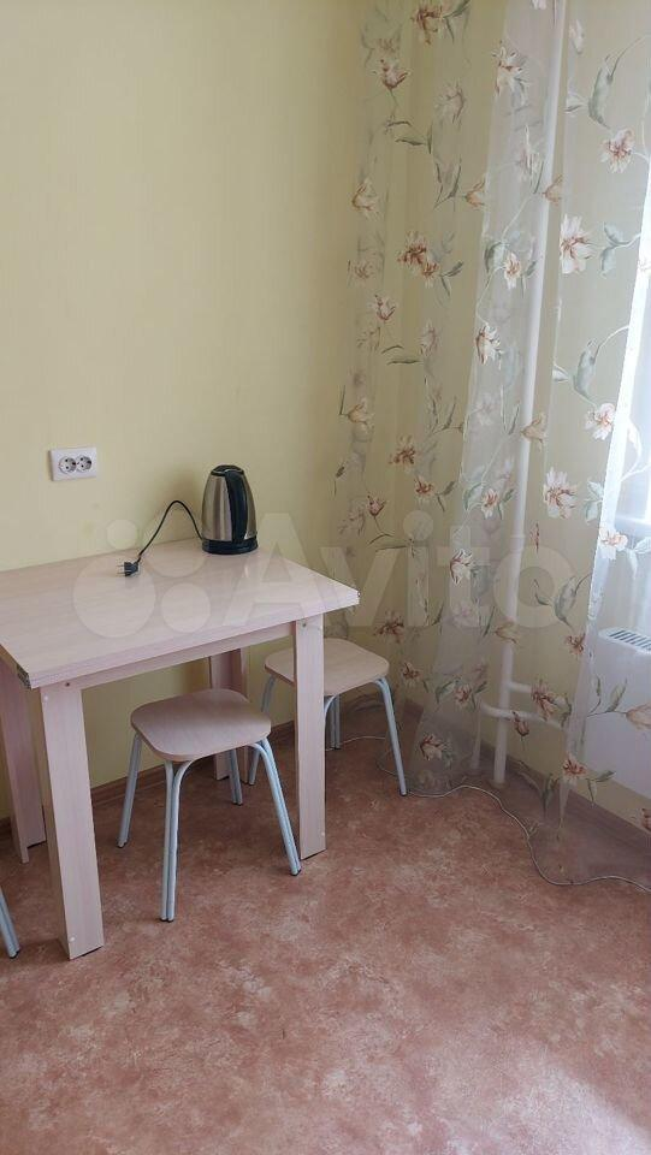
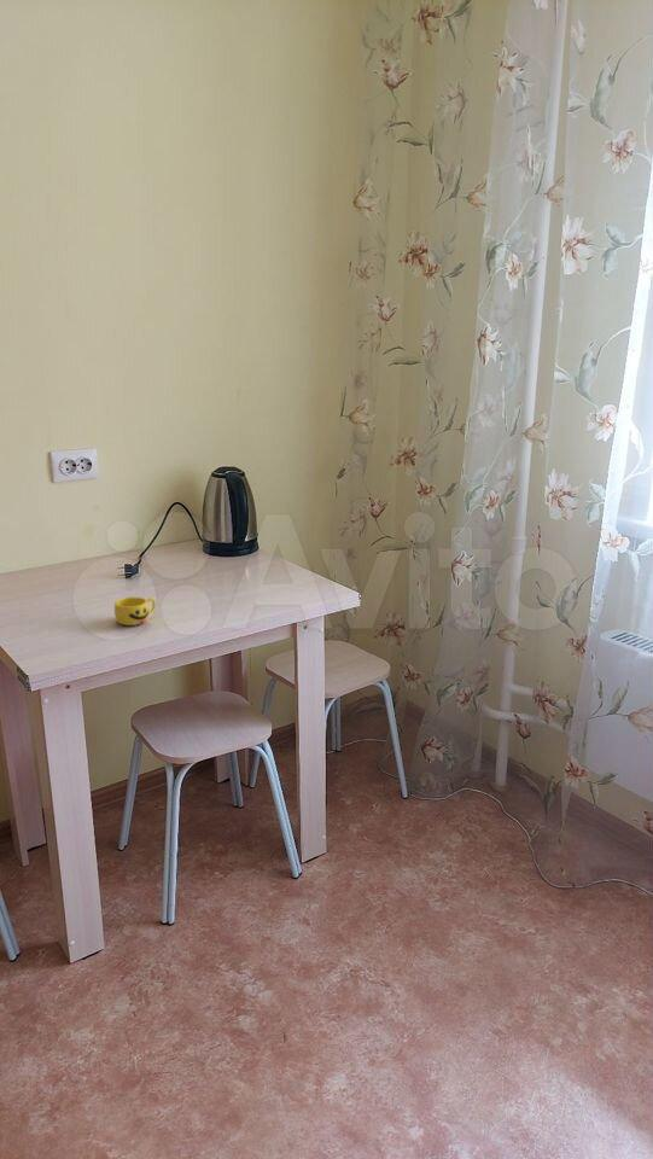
+ cup [113,596,157,627]
